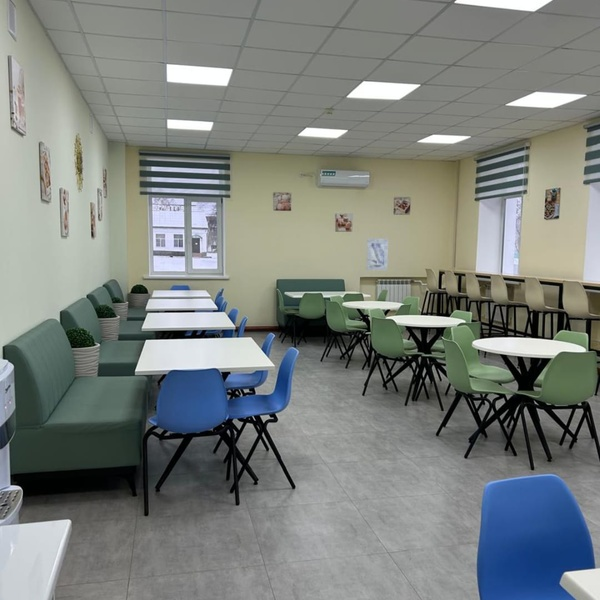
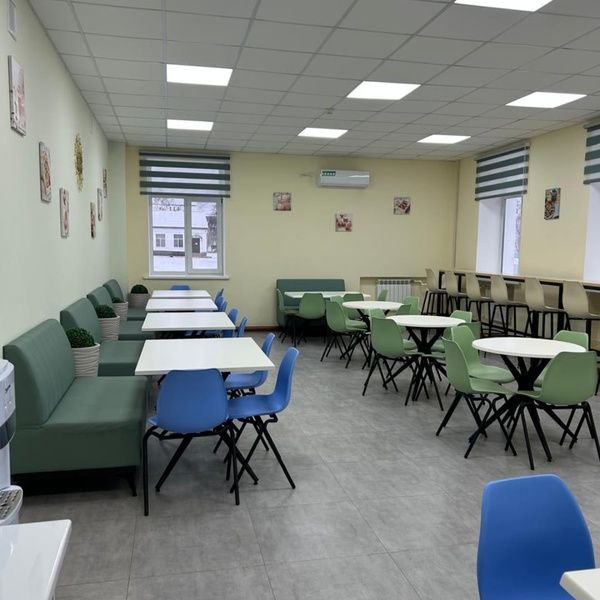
- wall art [365,238,389,271]
